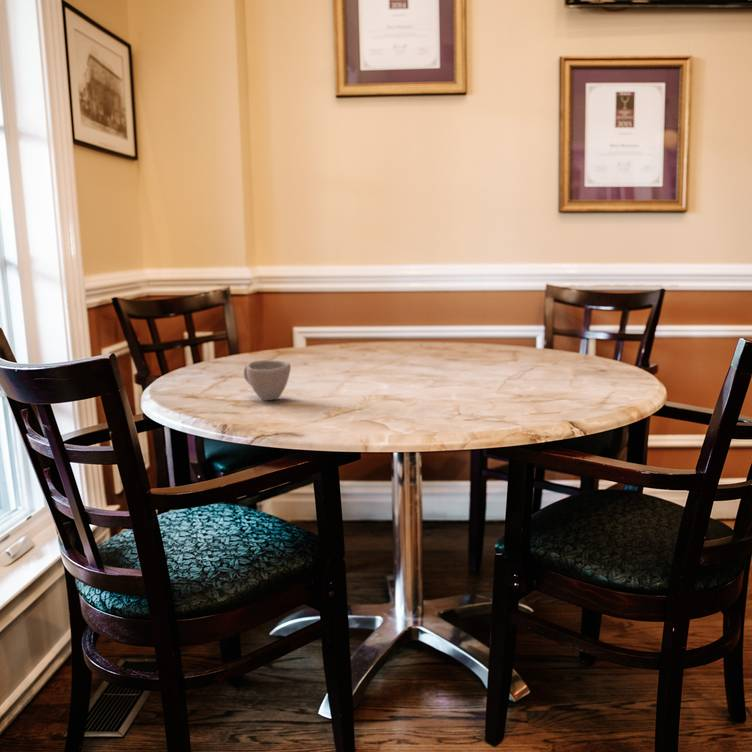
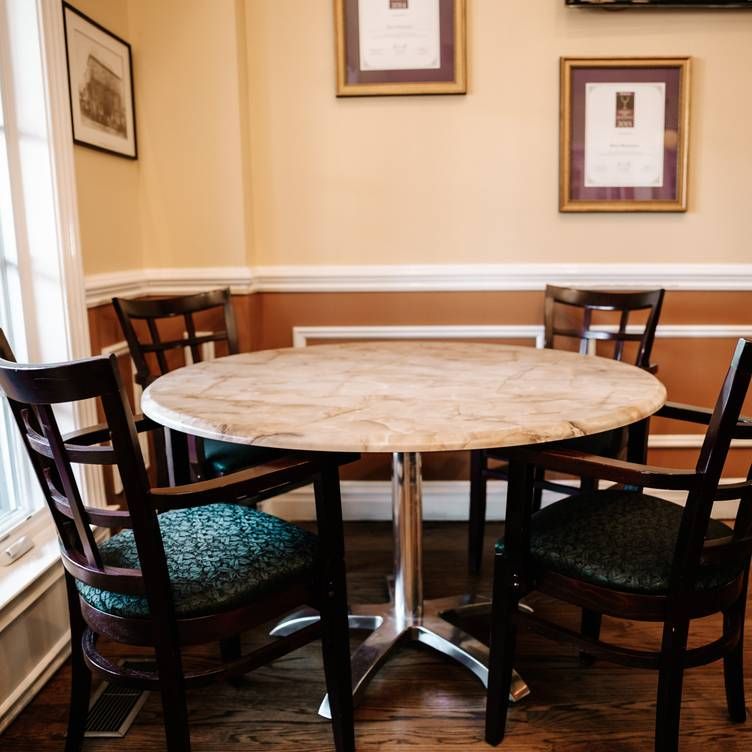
- cup [243,359,292,401]
